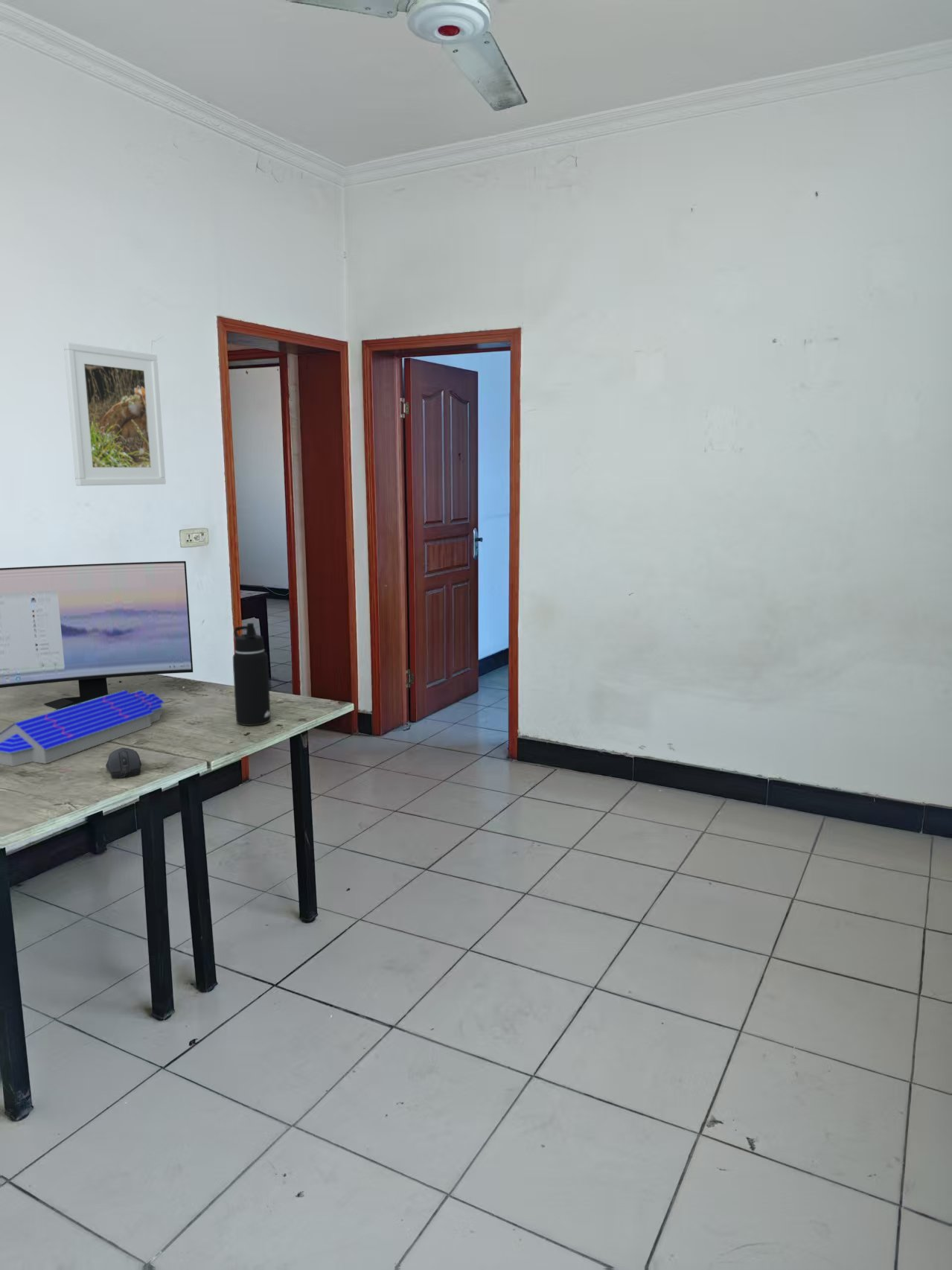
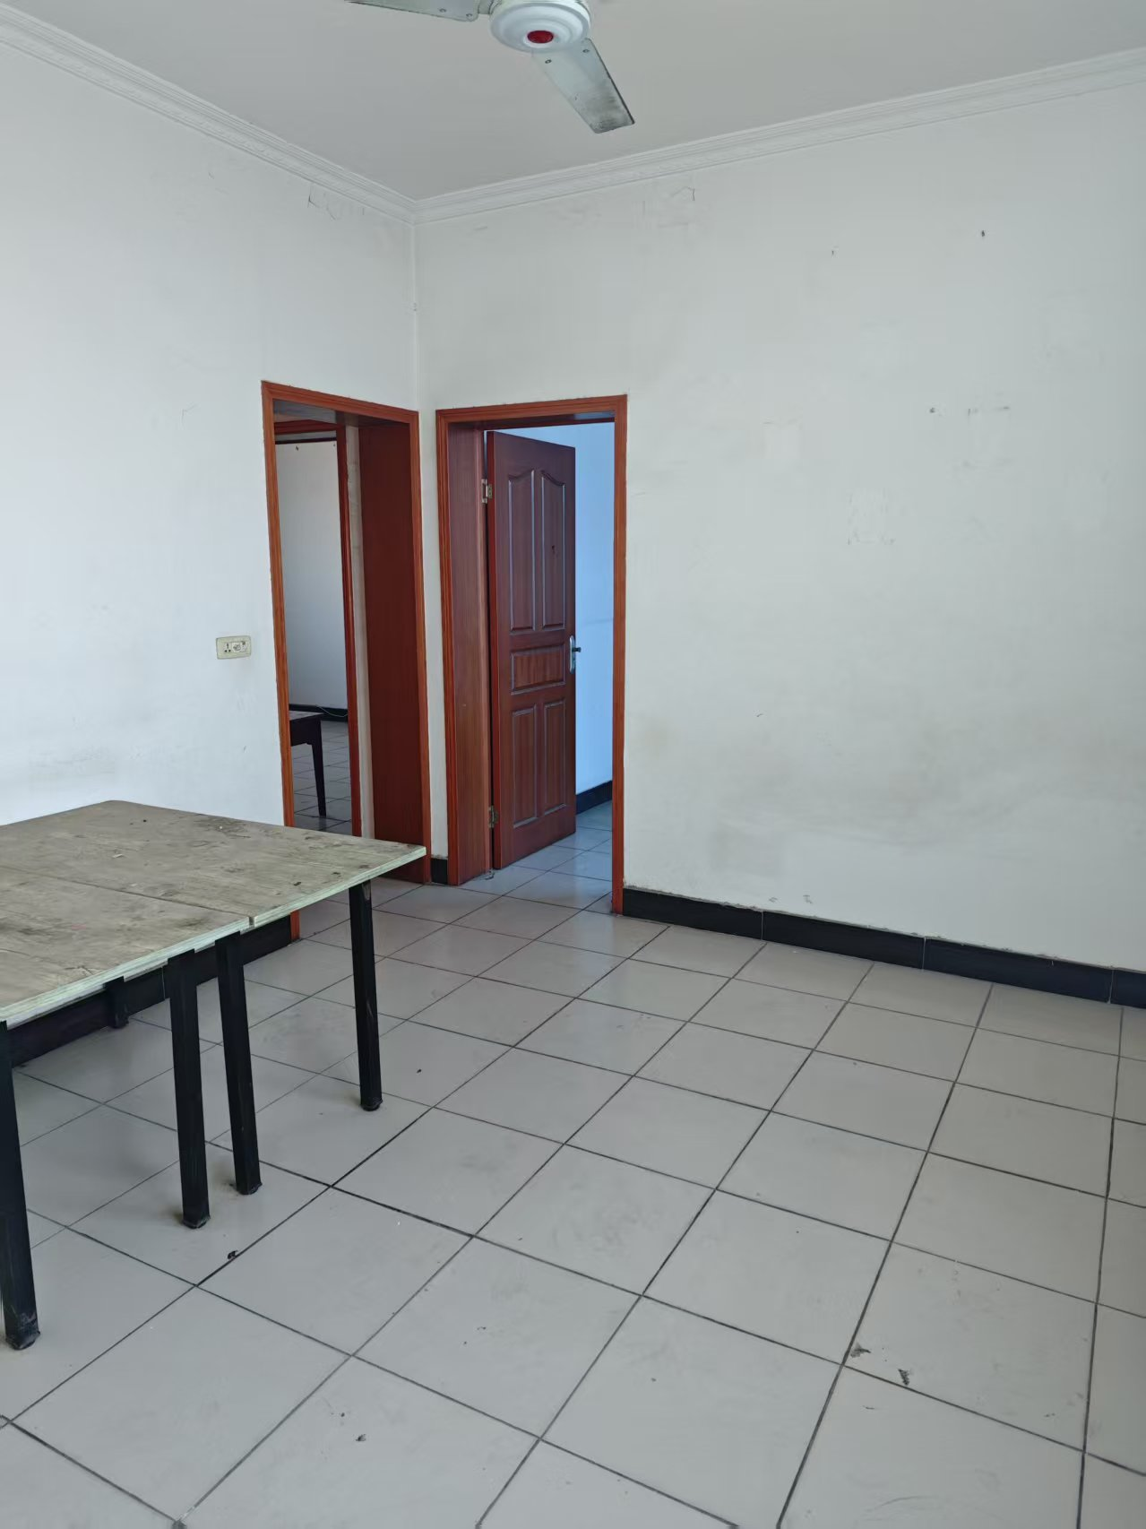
- computer mouse [105,747,142,779]
- computer monitor [0,561,194,711]
- water bottle [232,622,272,727]
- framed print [63,342,167,486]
- keyboard [0,689,166,767]
